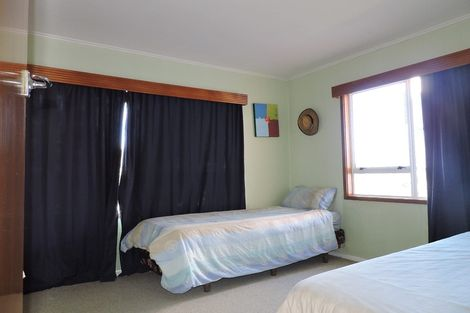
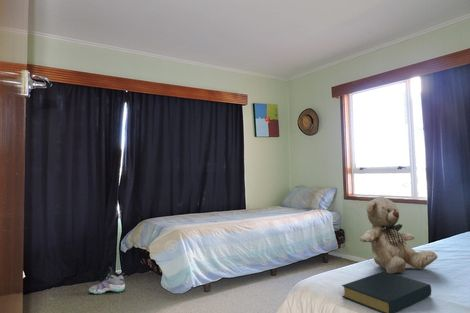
+ sneaker [88,266,126,295]
+ teddy bear [359,195,438,274]
+ hardback book [341,271,432,313]
